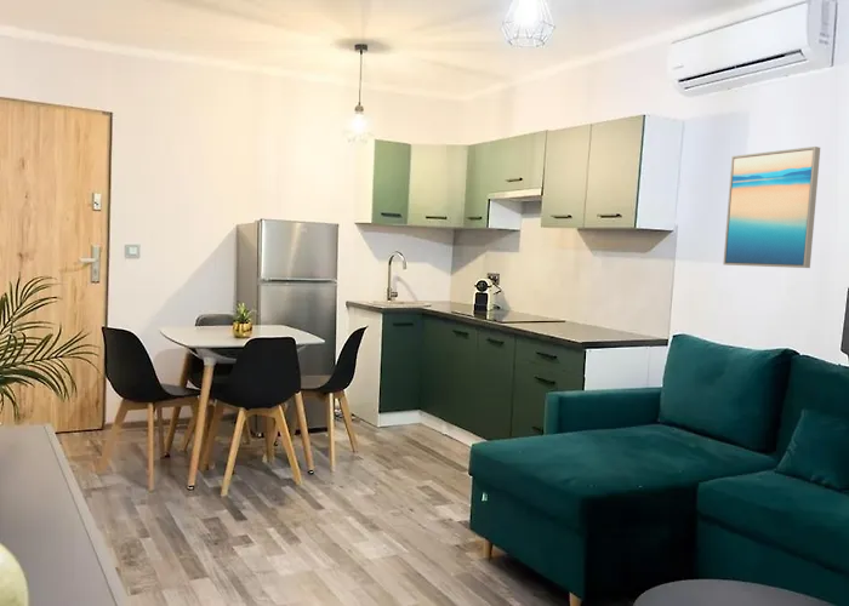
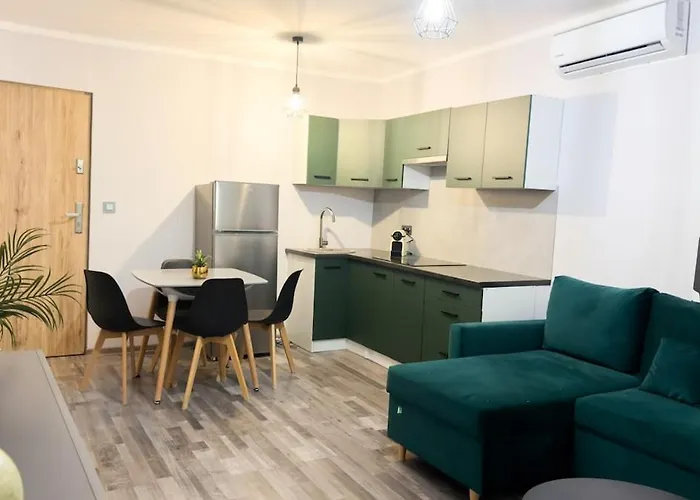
- wall art [722,145,821,269]
